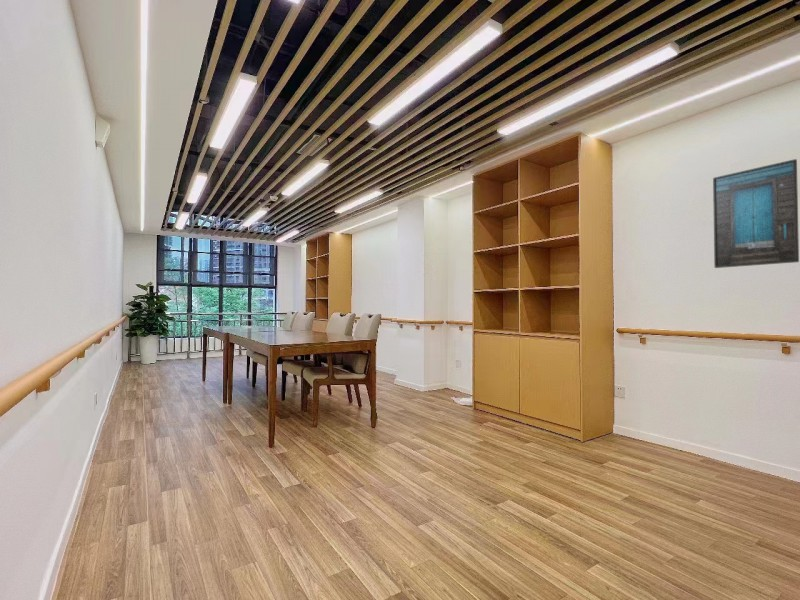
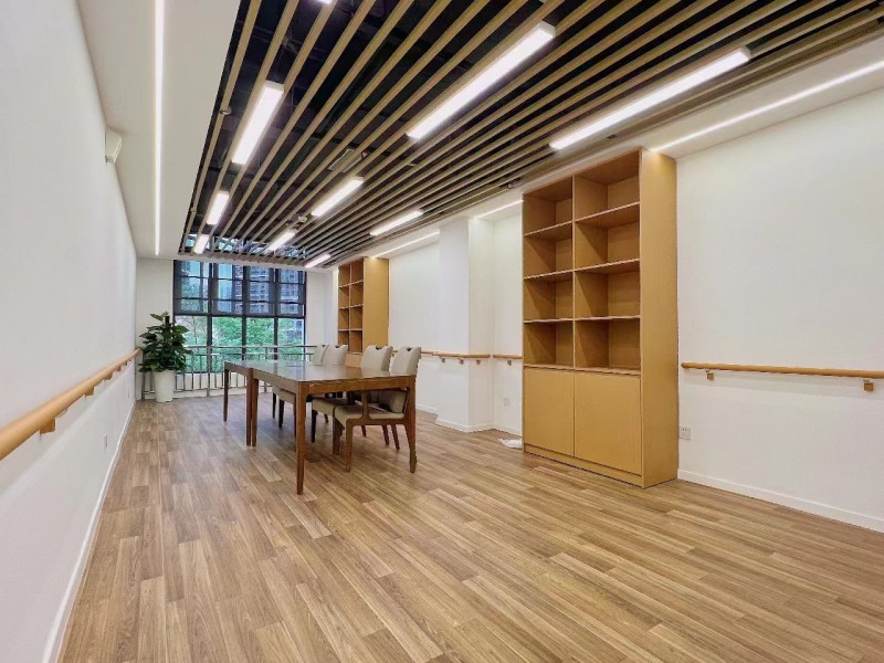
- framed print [712,158,800,269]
